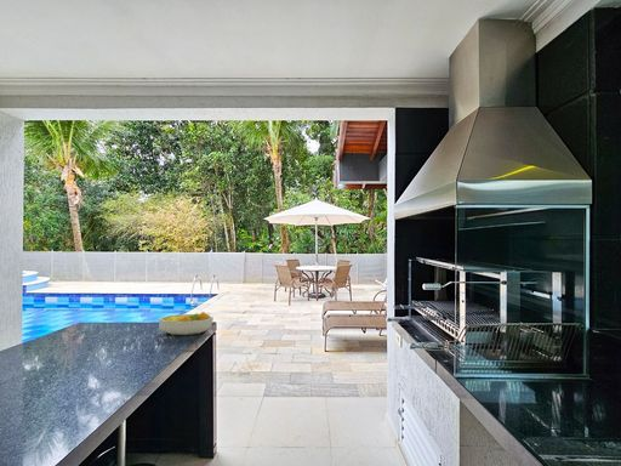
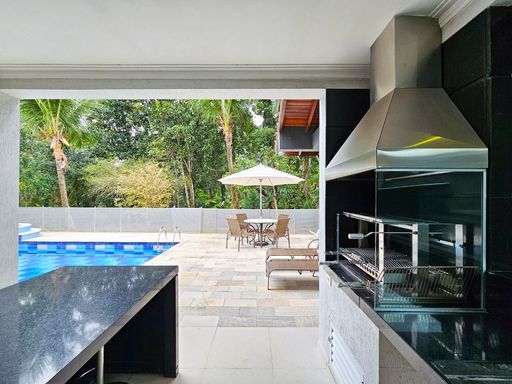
- fruit bowl [158,311,215,336]
